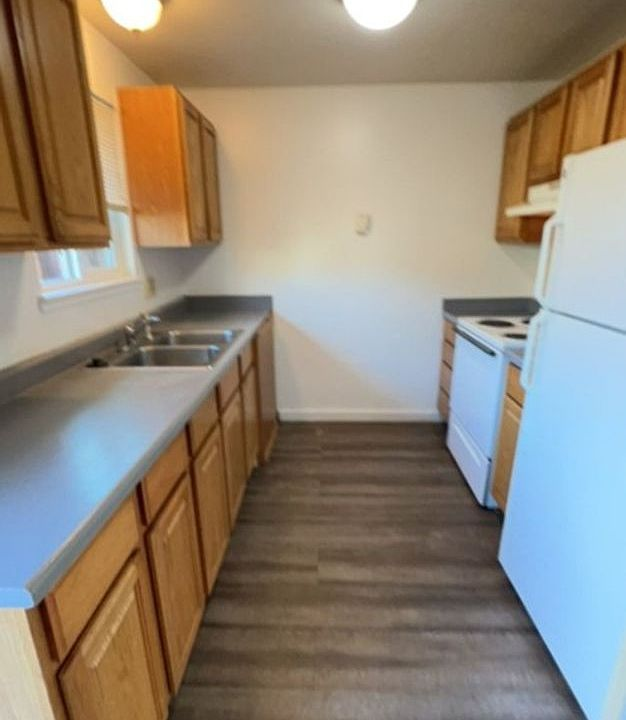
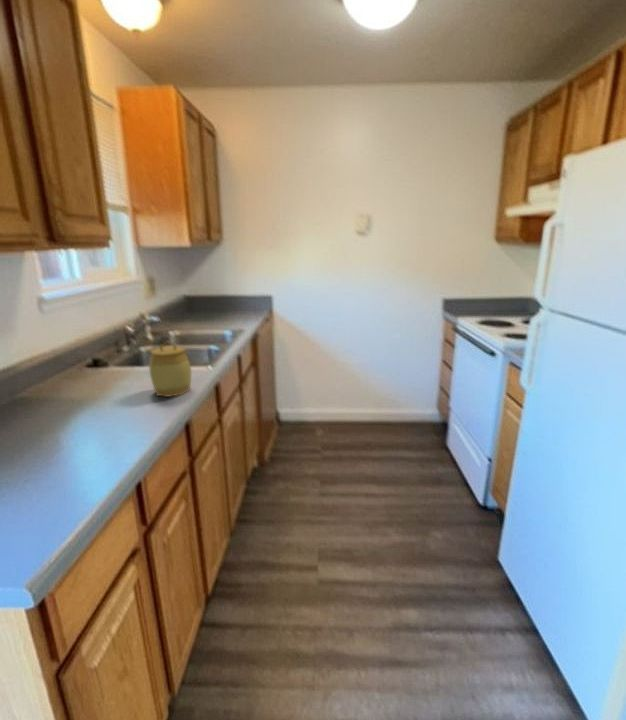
+ jar [148,340,192,398]
